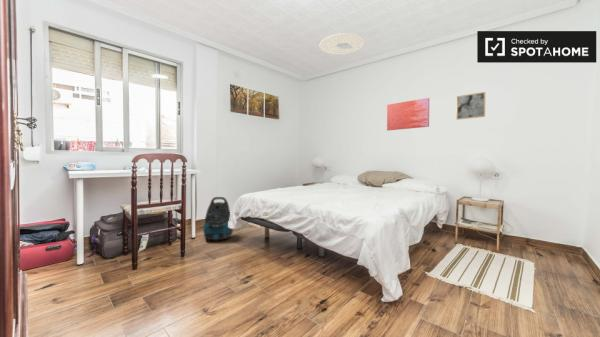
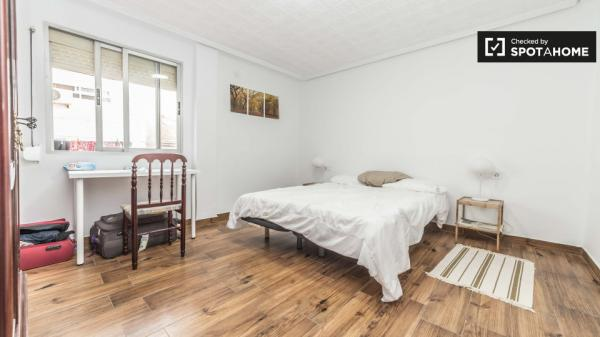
- ceiling light [319,32,365,56]
- wall art [455,91,486,121]
- vacuum cleaner [202,196,234,242]
- wall art [386,97,430,131]
